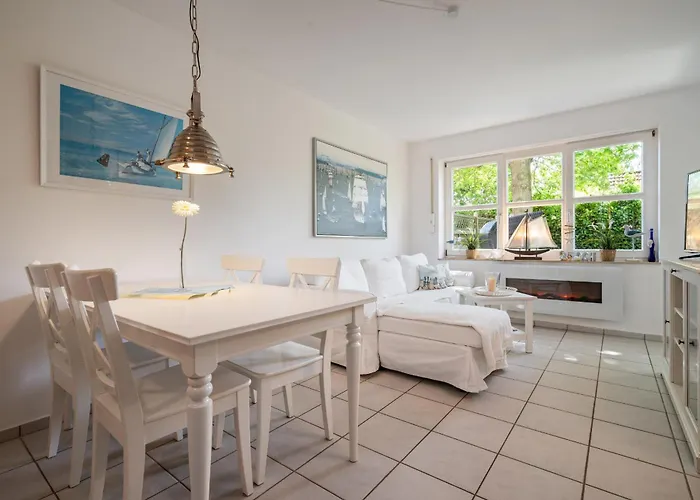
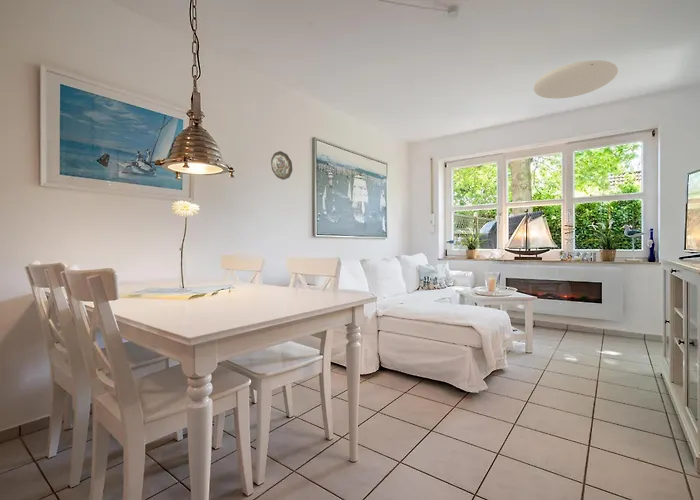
+ ceiling light [533,59,619,100]
+ decorative plate [270,150,293,181]
